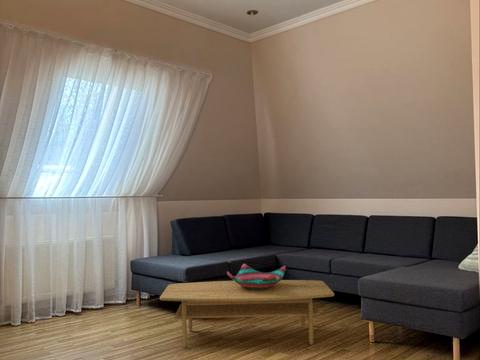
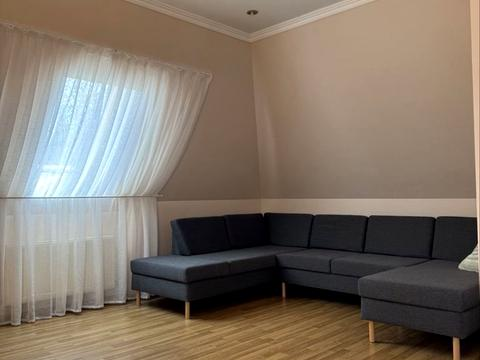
- coffee table [159,279,335,349]
- decorative bowl [226,263,287,290]
